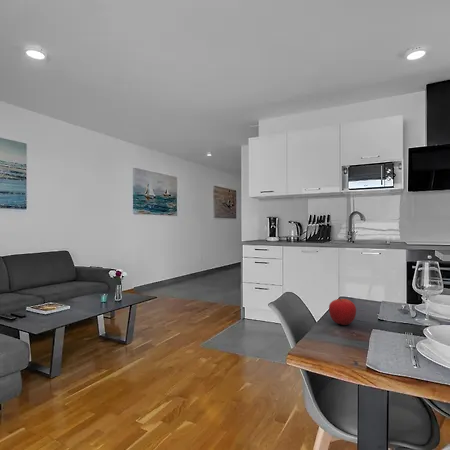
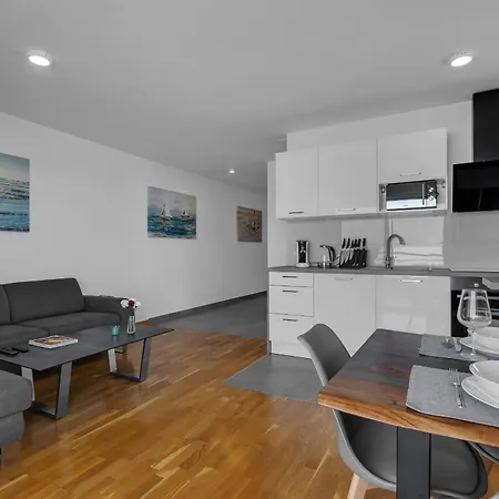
- fruit [328,297,357,326]
